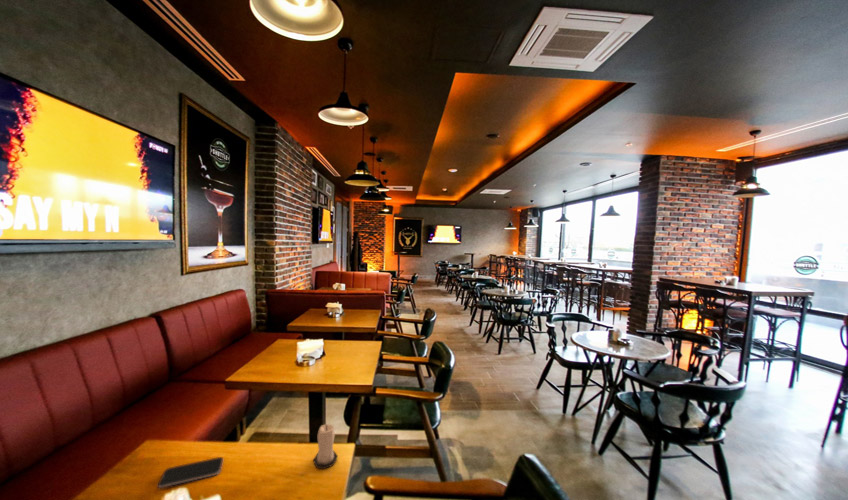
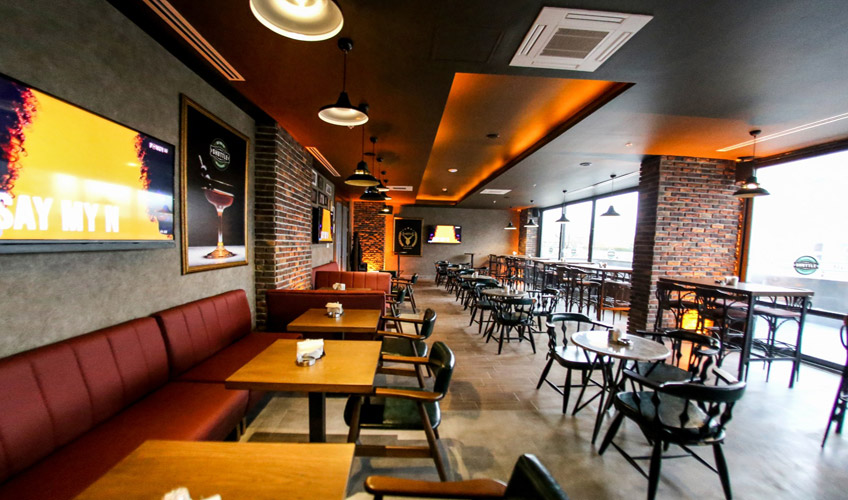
- smartphone [157,456,224,489]
- candle [313,423,338,470]
